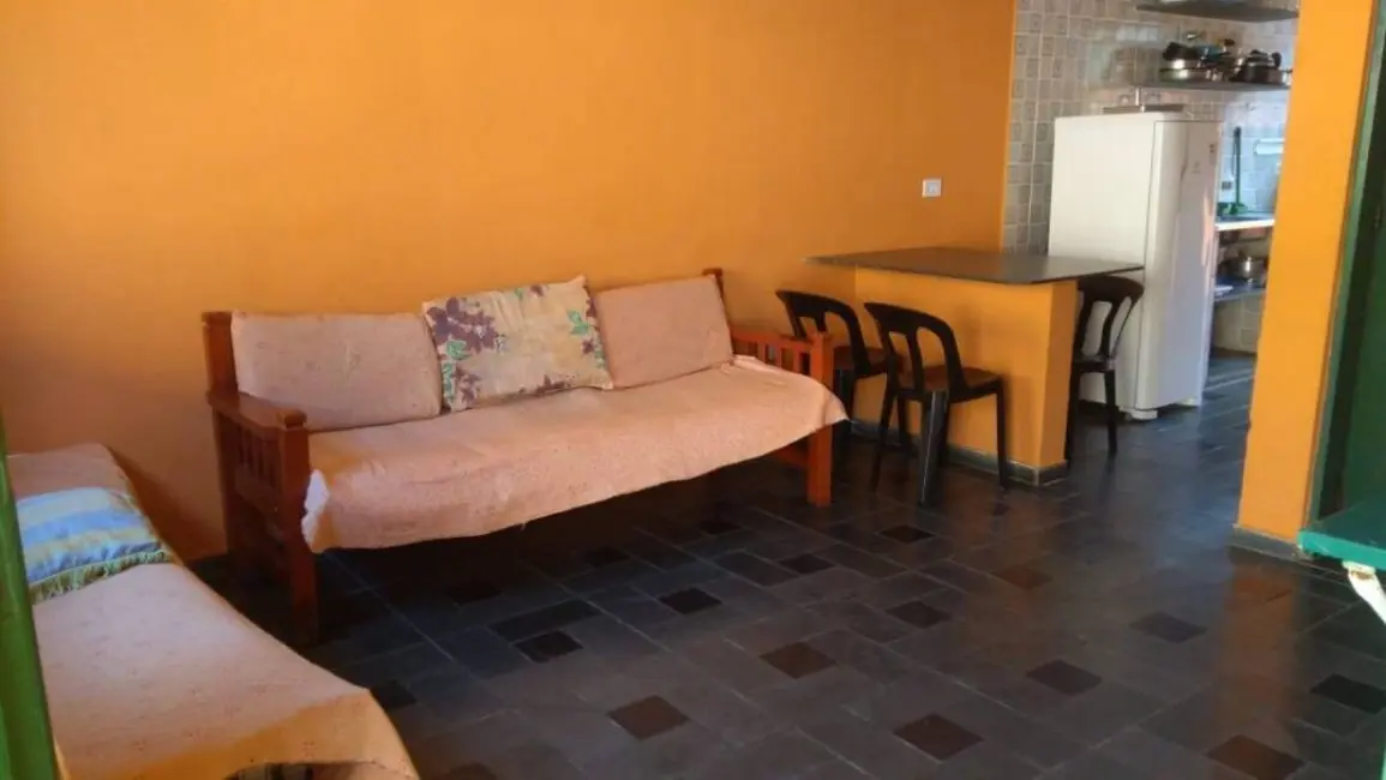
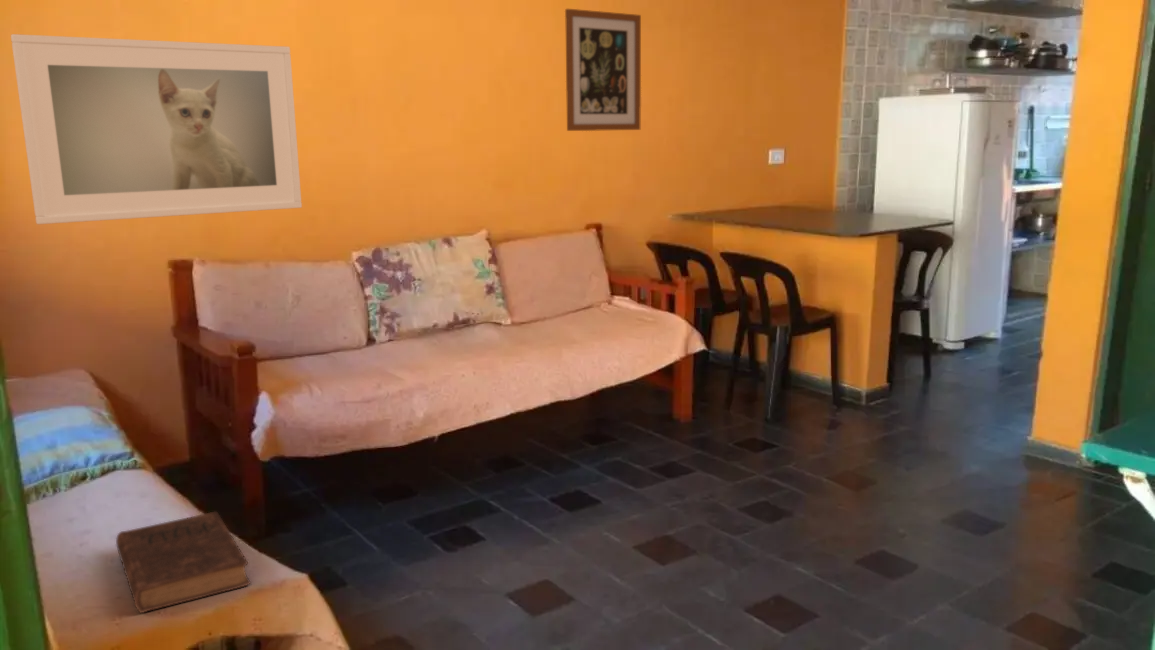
+ wall art [564,8,642,132]
+ book [115,511,252,614]
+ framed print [10,33,303,225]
